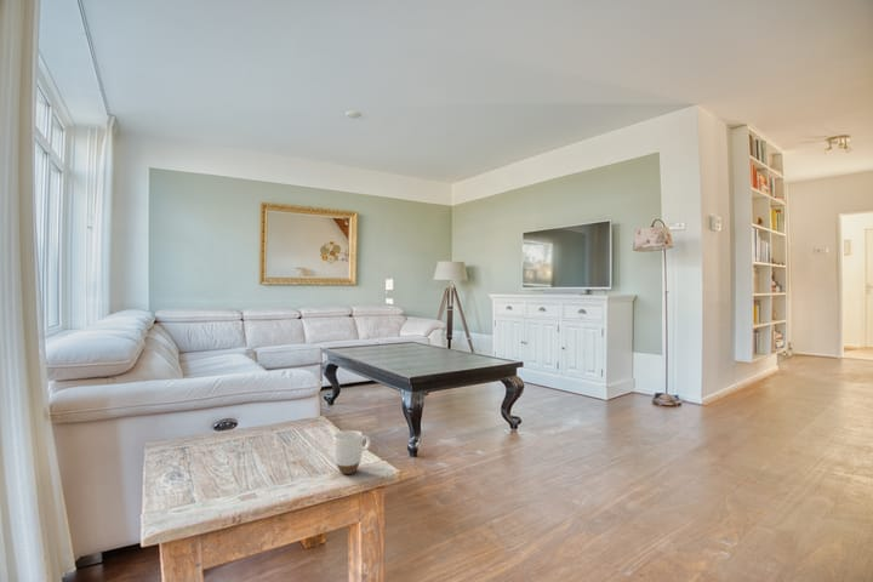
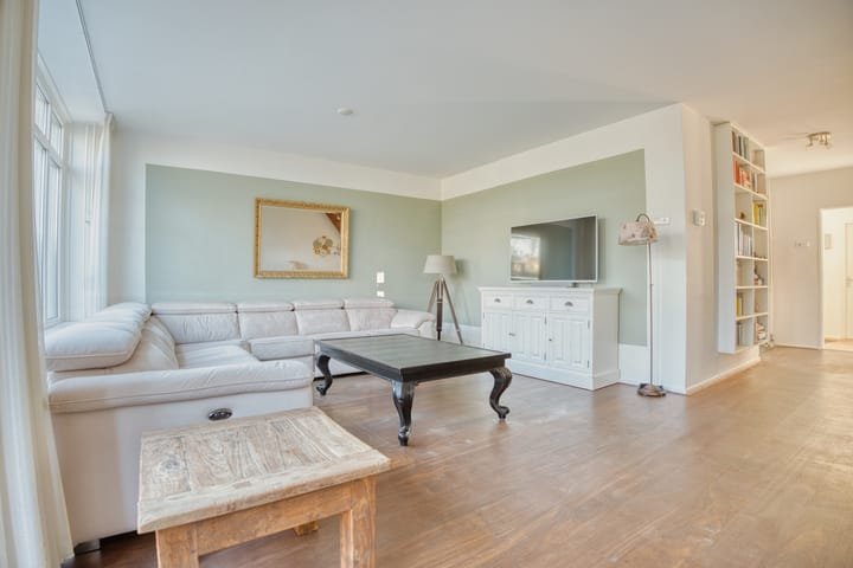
- mug [332,429,372,475]
